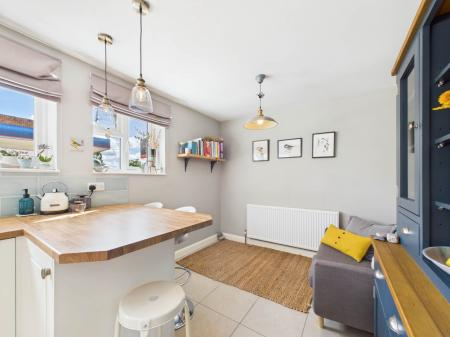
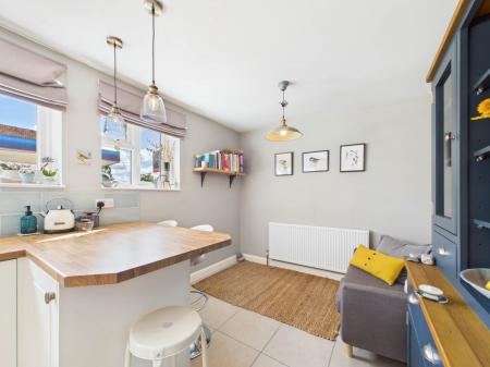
+ architectural model [414,284,449,304]
